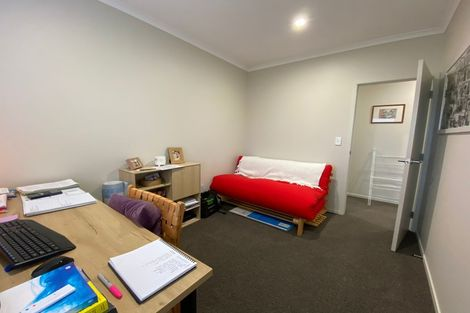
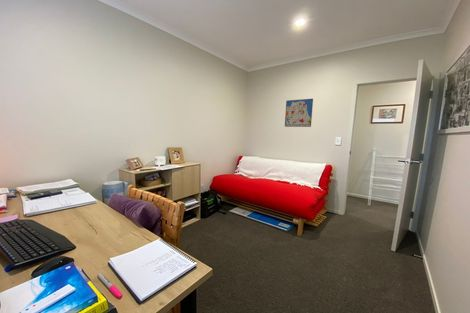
+ wall art [284,98,314,128]
